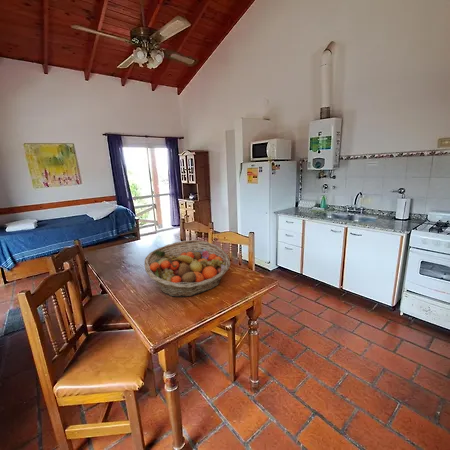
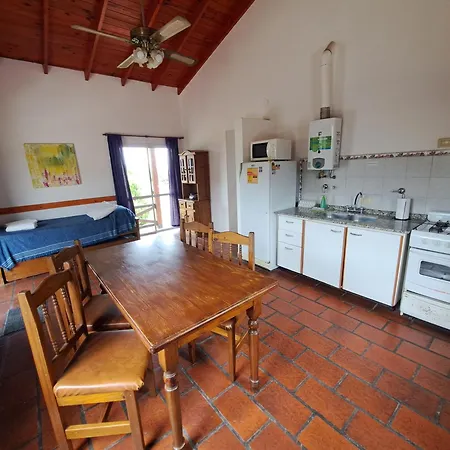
- fruit basket [143,239,232,298]
